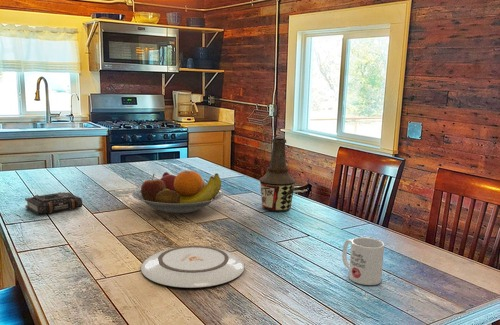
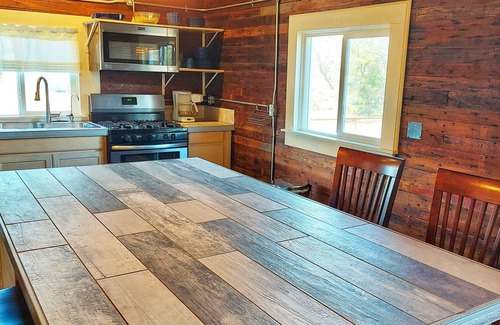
- mug [341,236,385,286]
- fruit bowl [131,170,225,214]
- book [24,191,83,215]
- bottle [259,136,297,212]
- plate [140,245,246,289]
